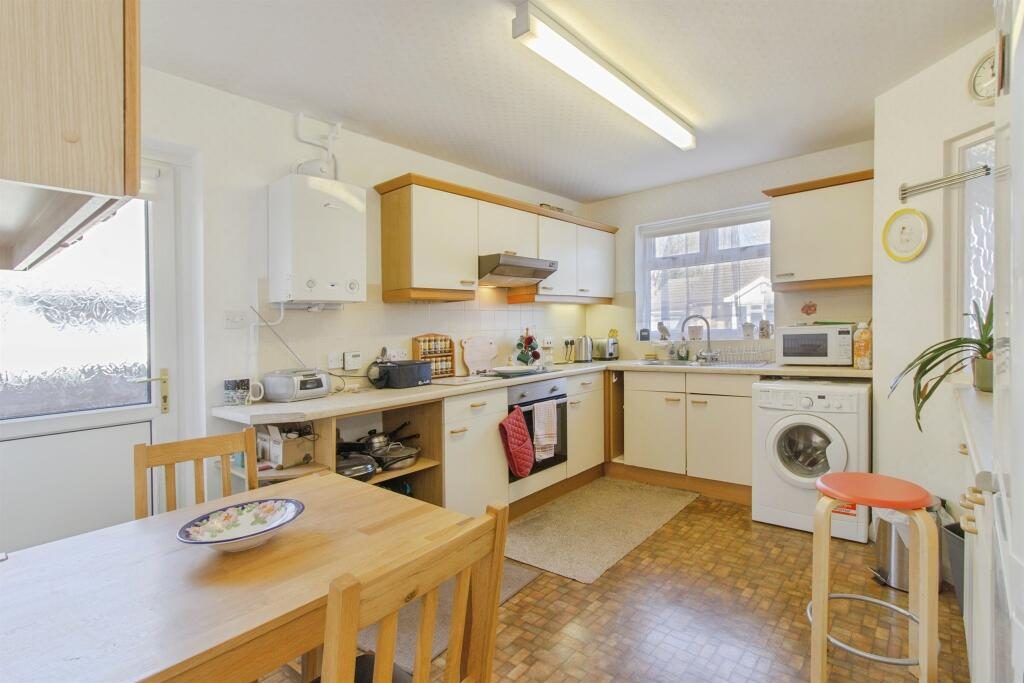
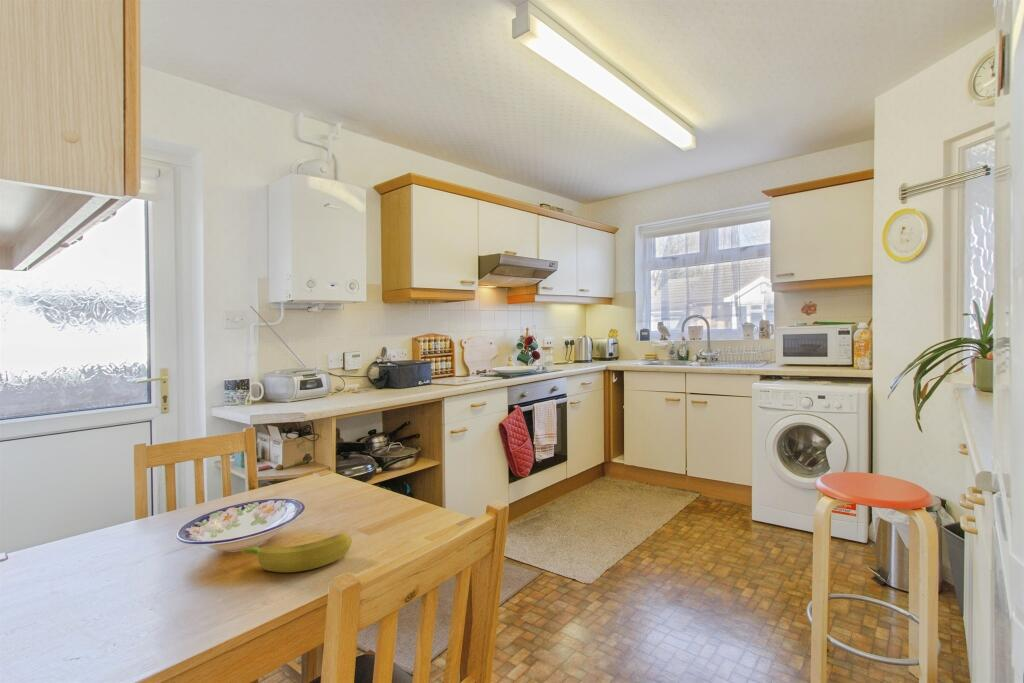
+ banana [240,532,353,573]
